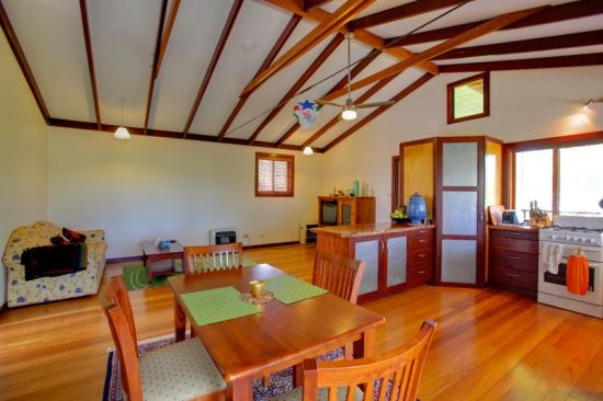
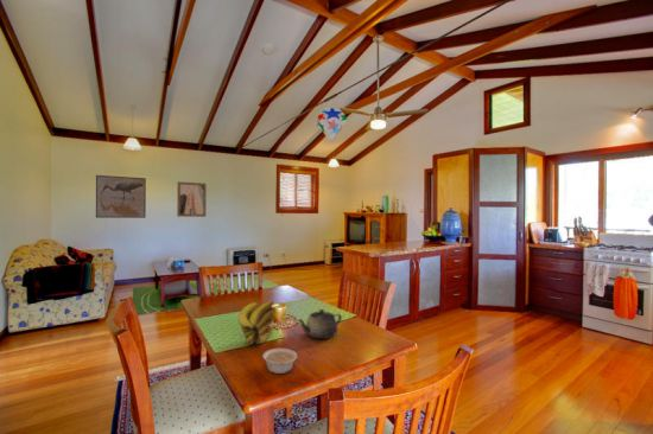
+ legume [261,347,298,375]
+ banana [237,300,277,346]
+ teapot [297,308,343,340]
+ wall art [176,180,208,218]
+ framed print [95,174,147,219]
